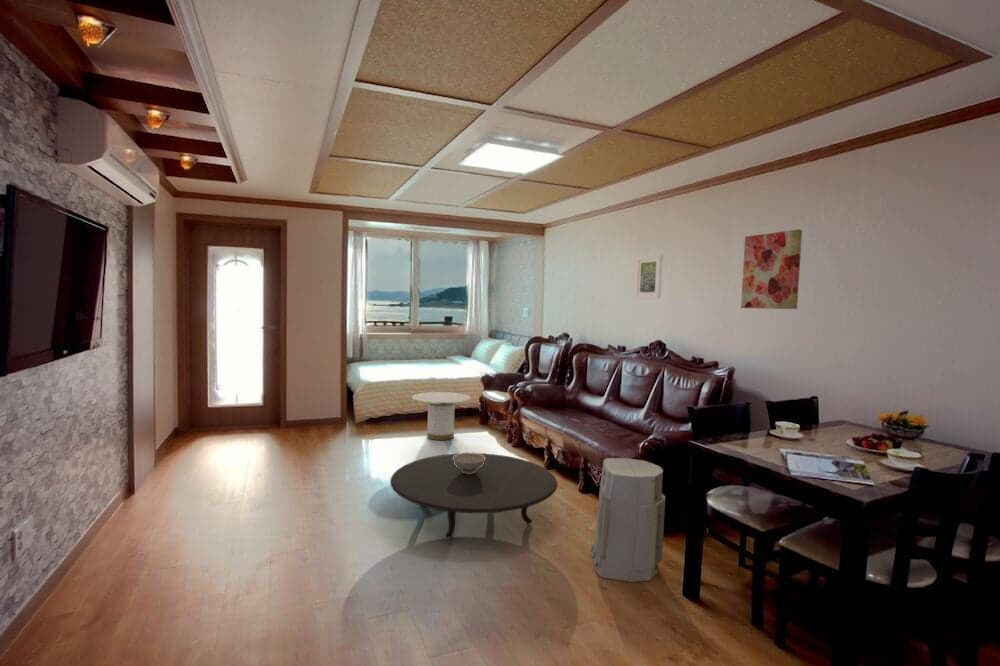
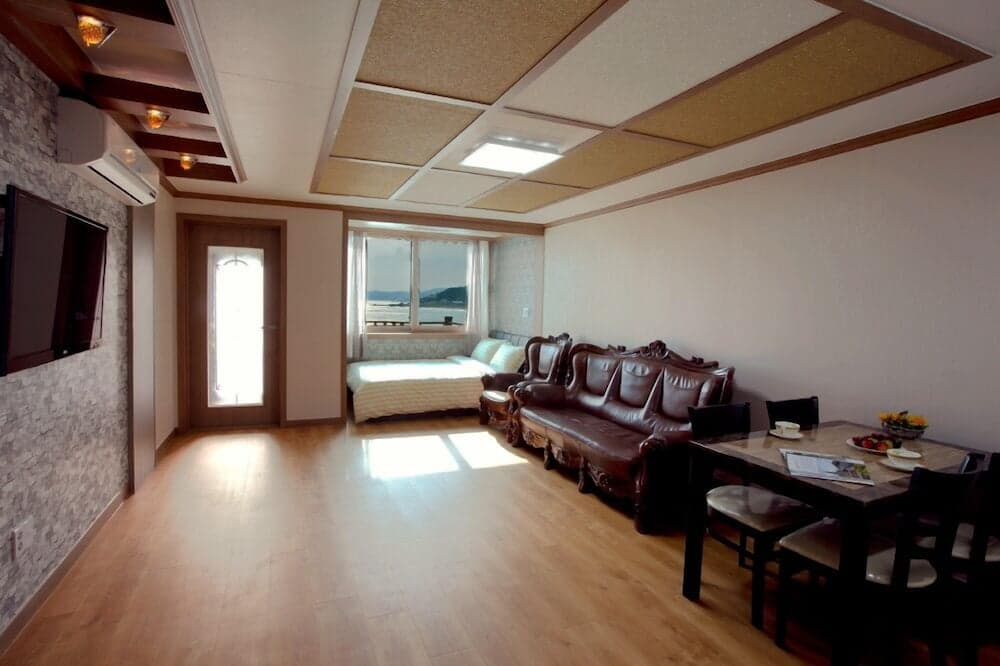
- air purifier [590,457,666,583]
- side table [411,391,472,441]
- wall art [740,228,803,310]
- decorative bowl [453,452,485,474]
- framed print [634,254,664,300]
- table [389,452,559,539]
